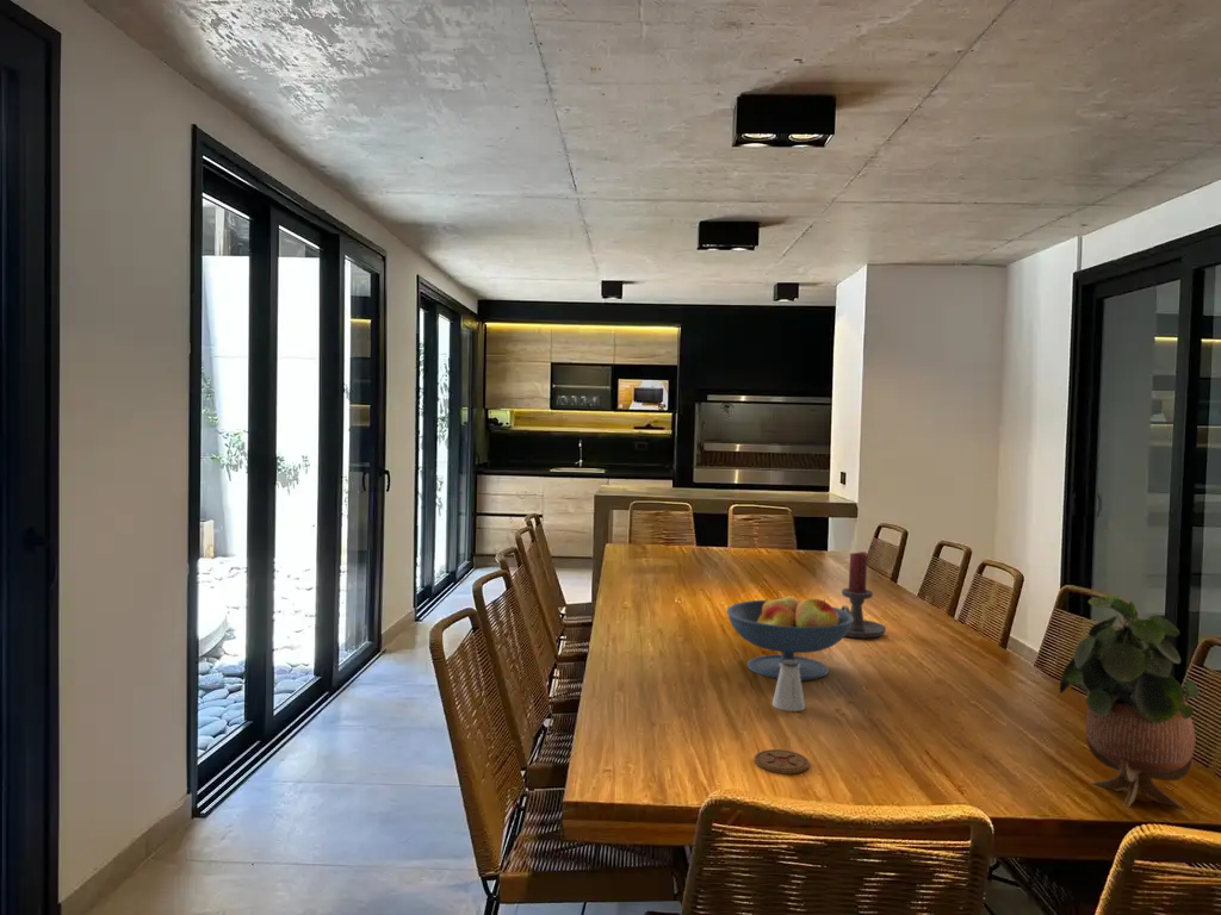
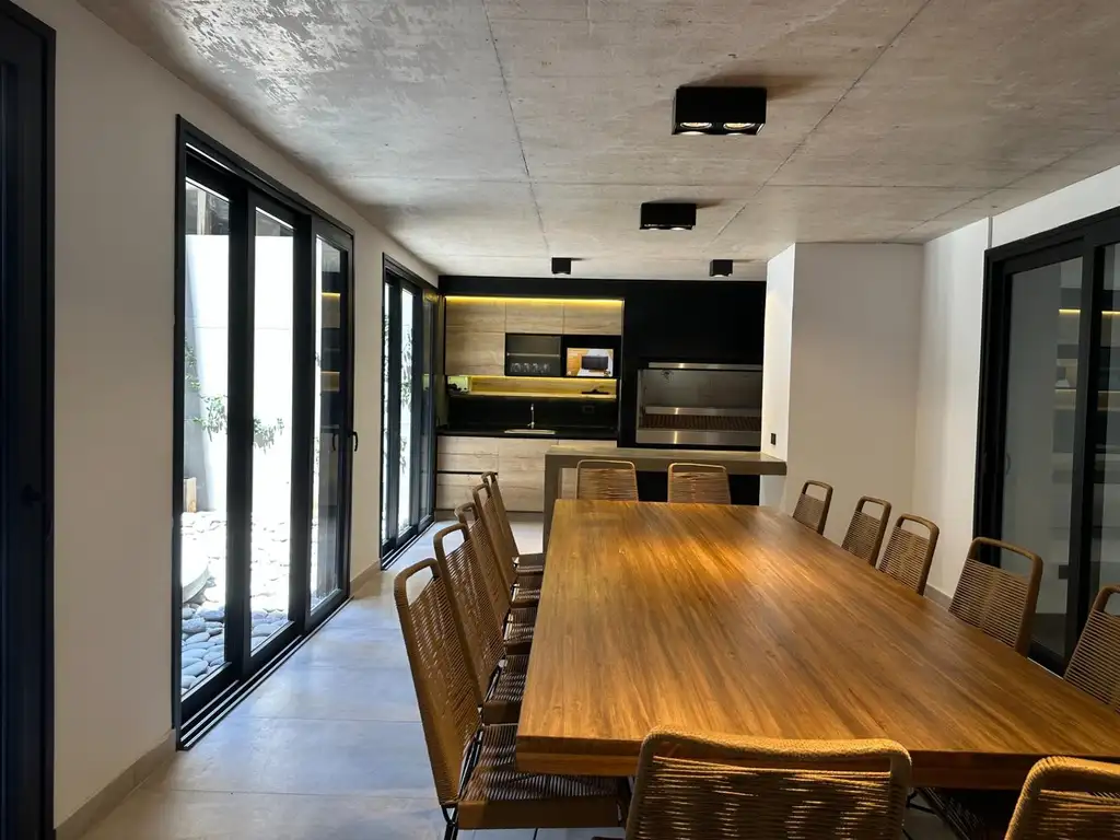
- candle holder [841,550,887,639]
- coaster [754,748,811,776]
- saltshaker [771,660,806,712]
- fruit bowl [725,591,854,681]
- potted plant [1059,595,1201,810]
